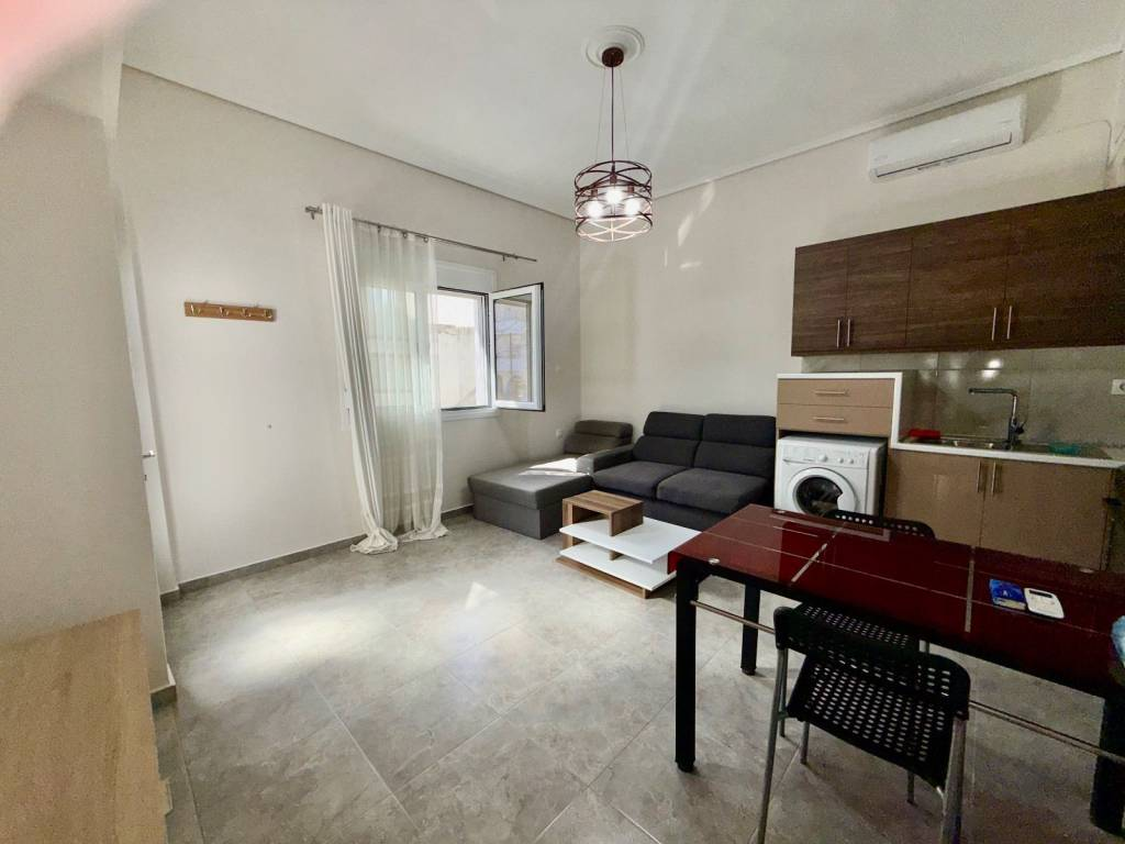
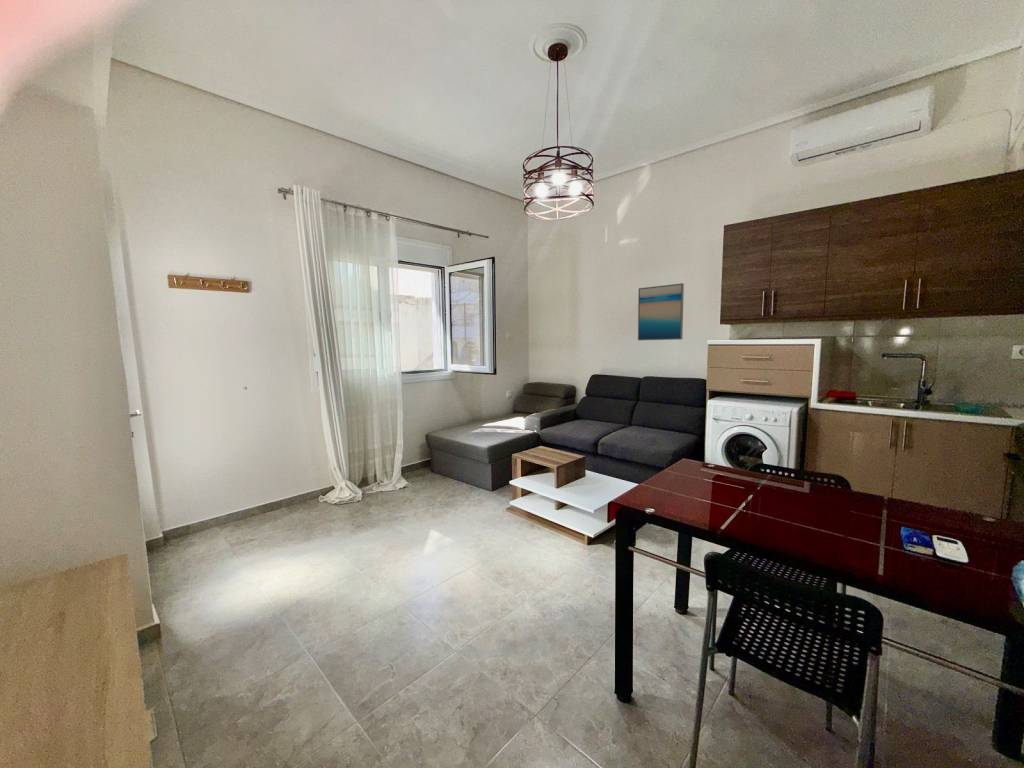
+ wall art [637,282,685,341]
